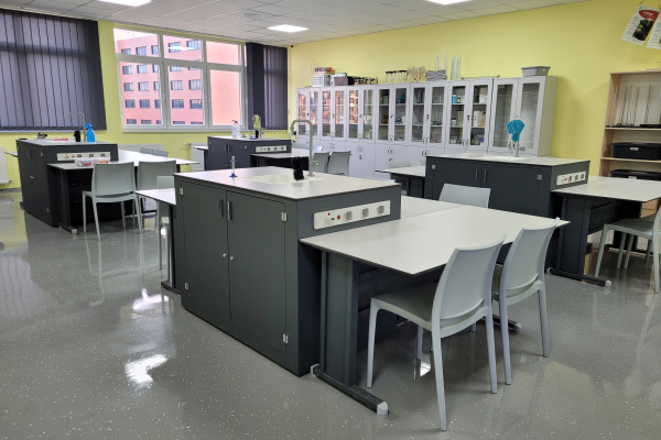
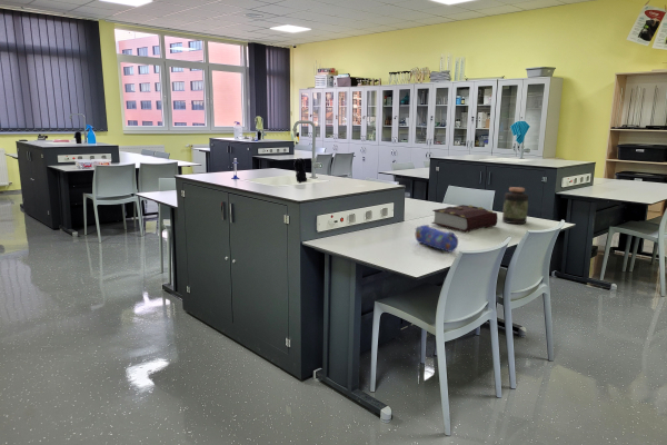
+ jar [501,186,530,225]
+ book [430,204,499,234]
+ pencil case [415,224,459,254]
